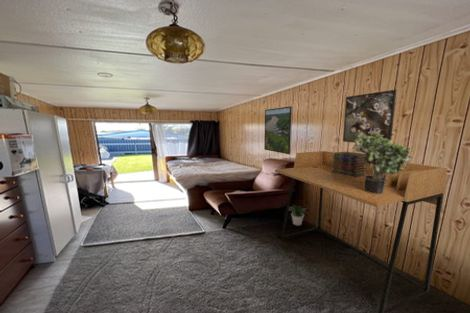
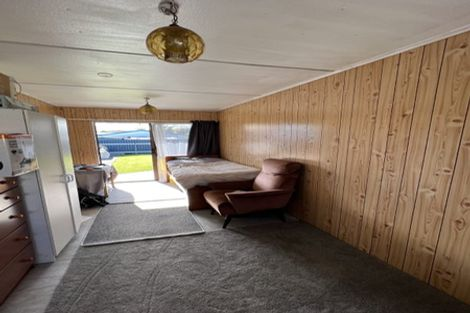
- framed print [263,105,293,155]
- potted plant [289,204,308,226]
- book stack [331,151,367,178]
- potted plant [353,132,413,194]
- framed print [342,89,397,144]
- desk [274,150,448,313]
